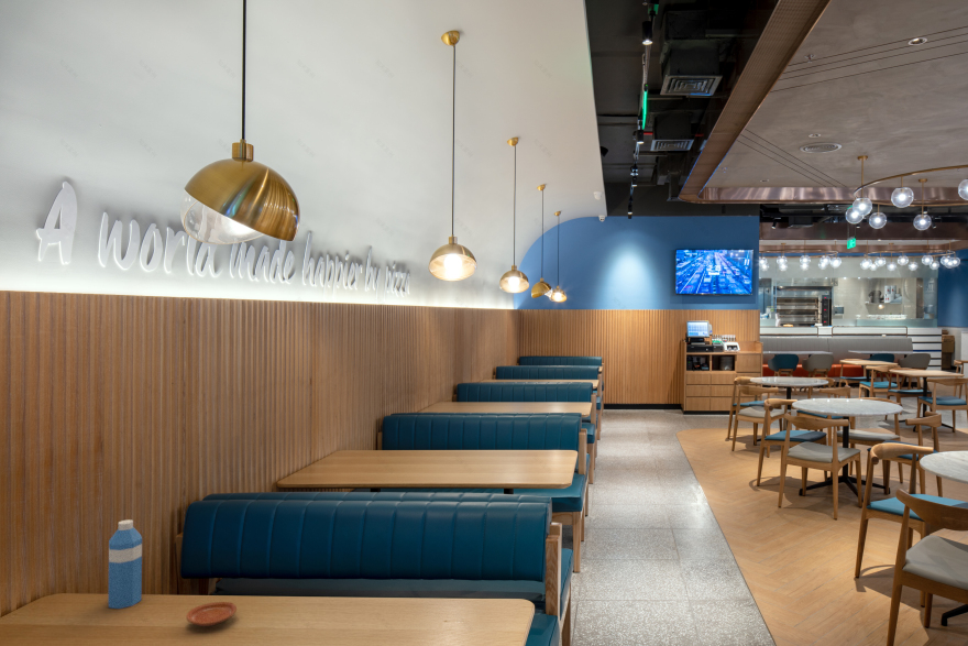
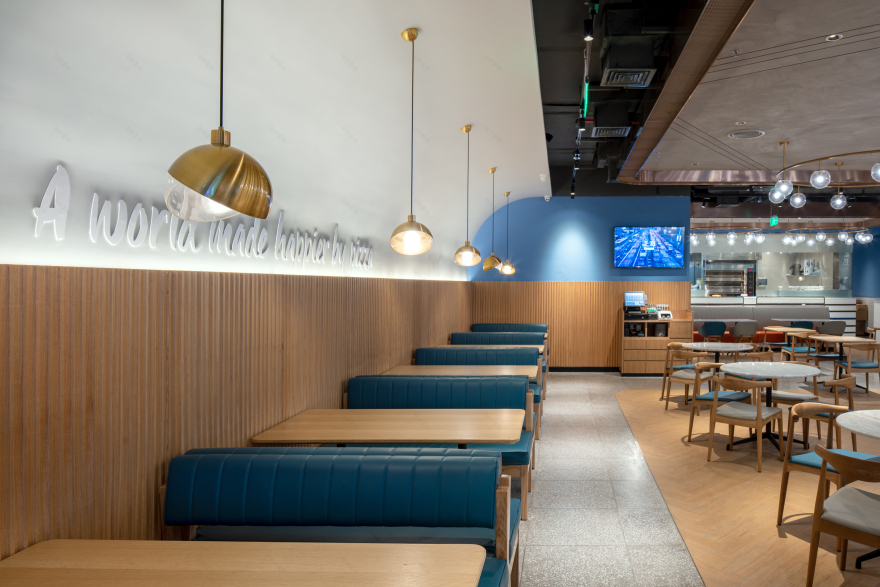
- plate [185,601,238,627]
- water bottle [107,518,143,610]
